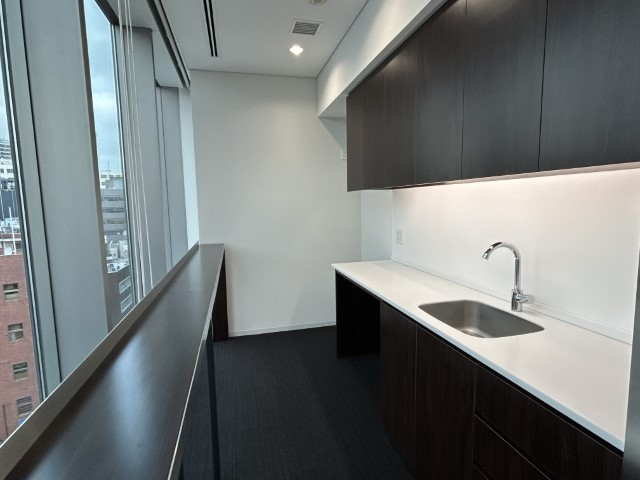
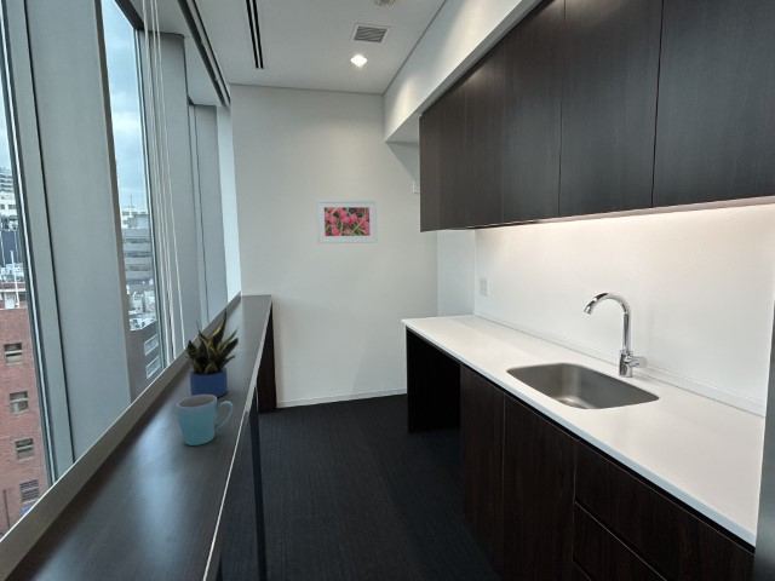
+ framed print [315,199,378,245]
+ potted plant [184,307,240,398]
+ mug [176,395,234,447]
